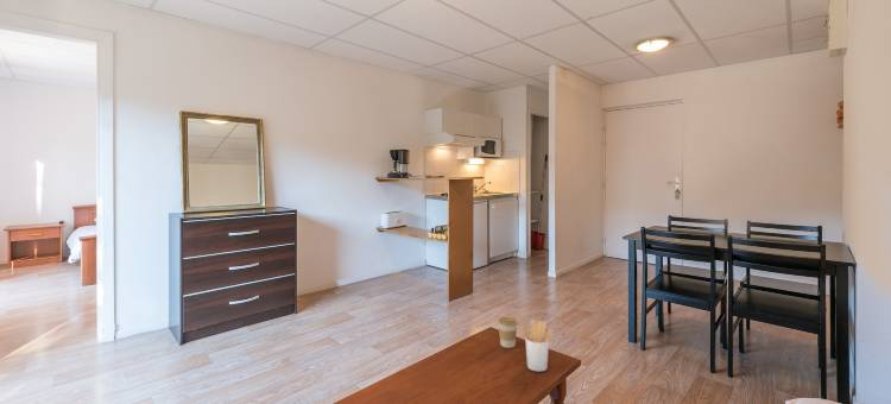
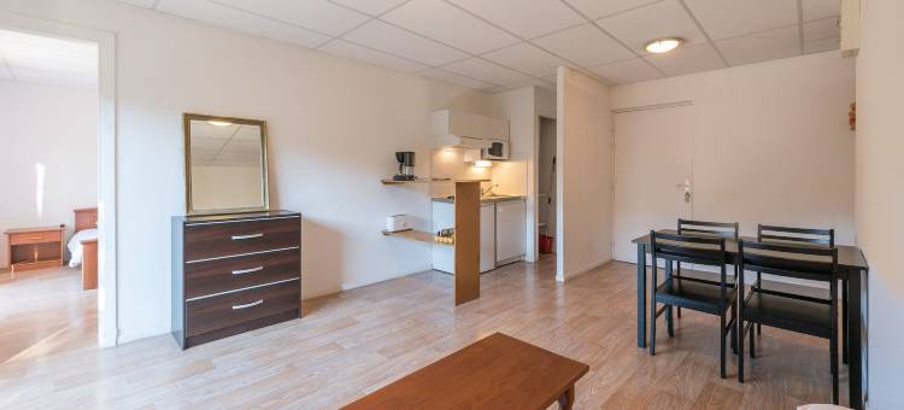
- utensil holder [522,318,555,373]
- coffee cup [497,316,519,349]
